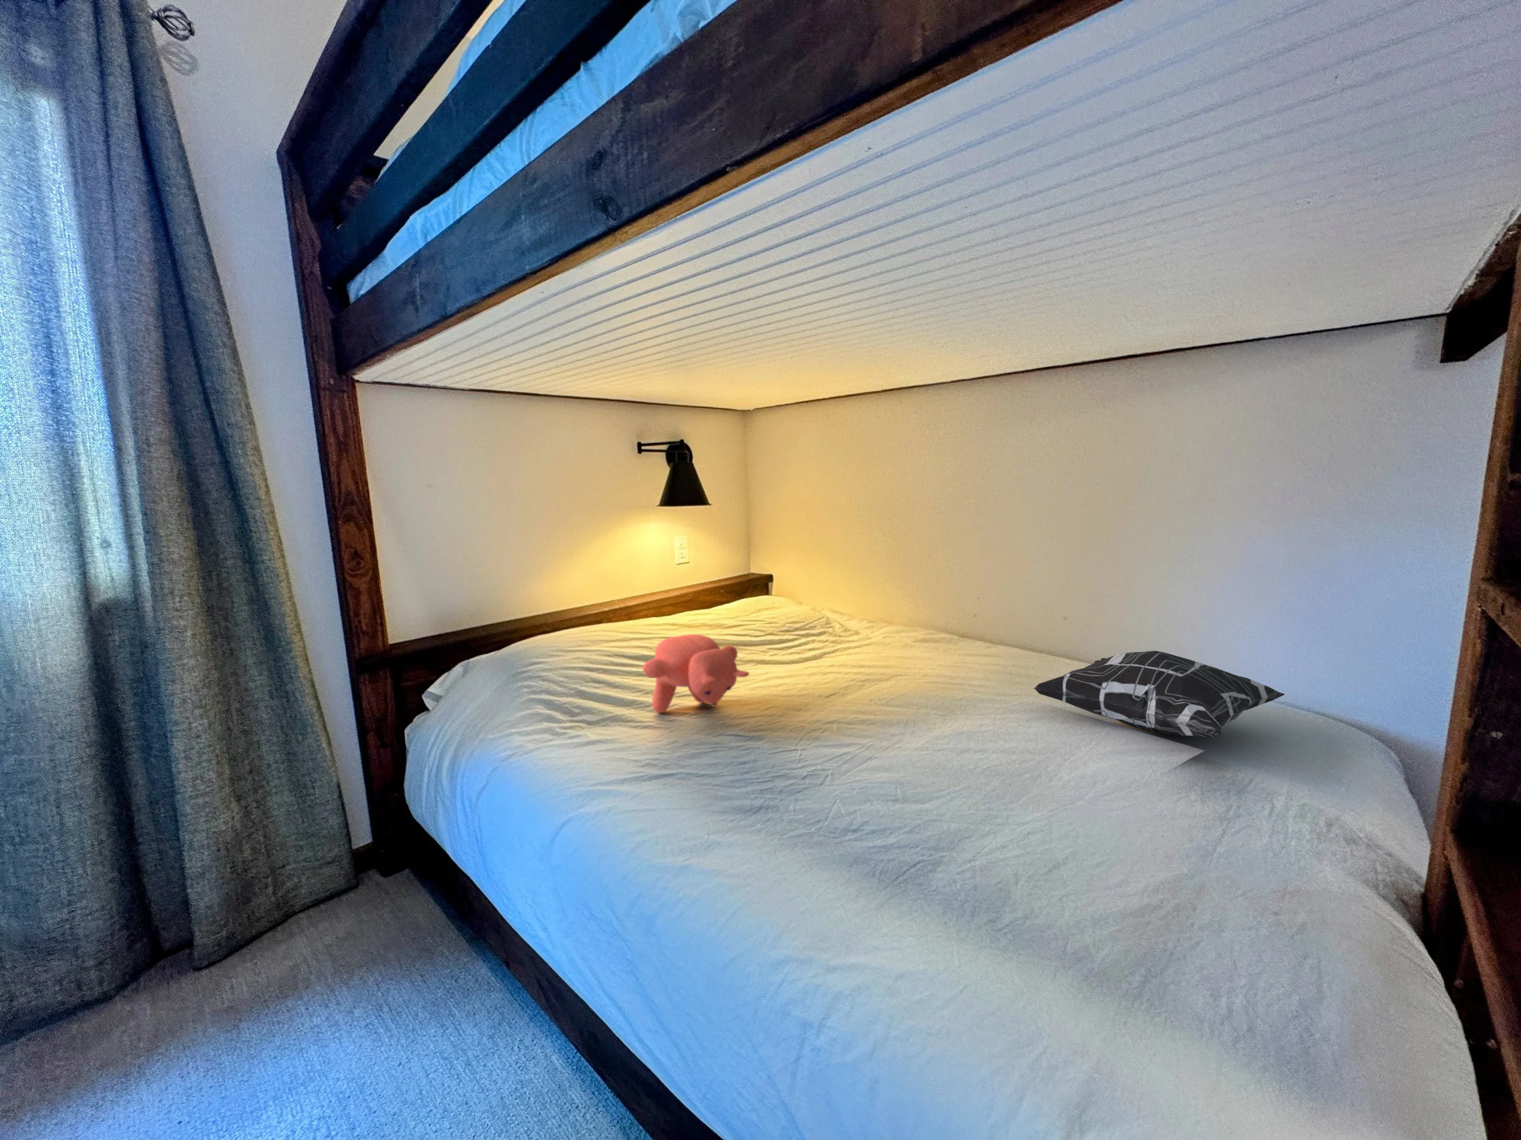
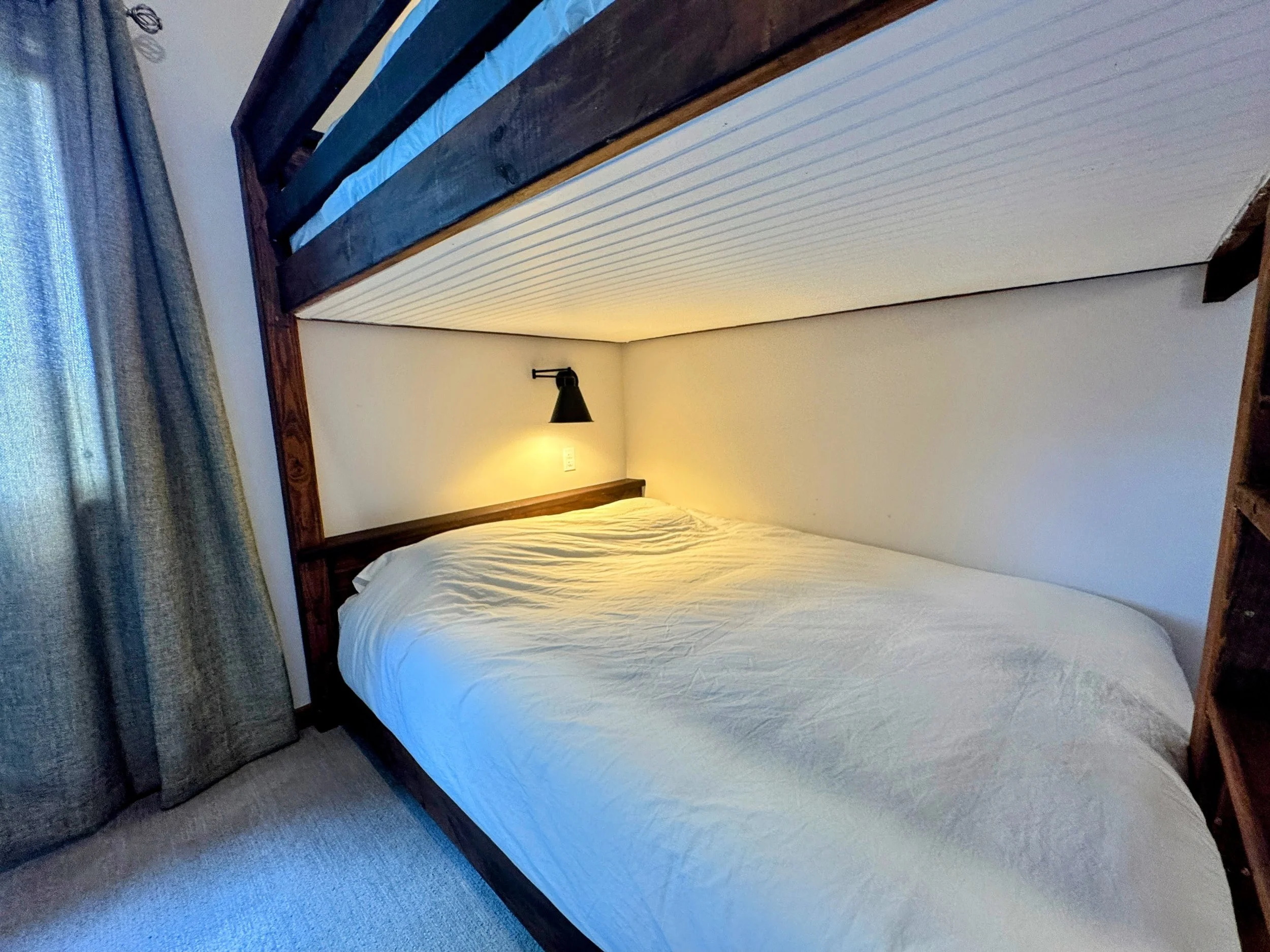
- decorative pillow [1034,650,1285,738]
- teddy bear [642,633,750,714]
